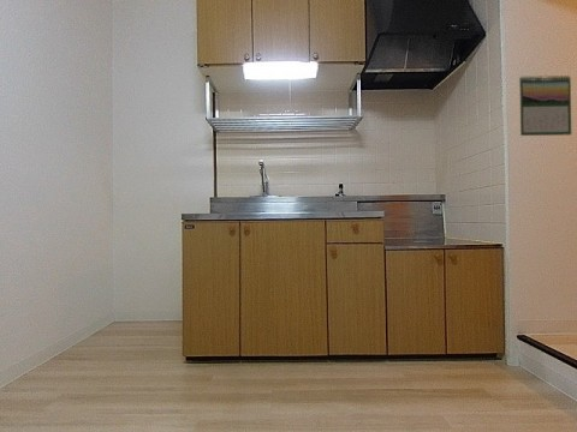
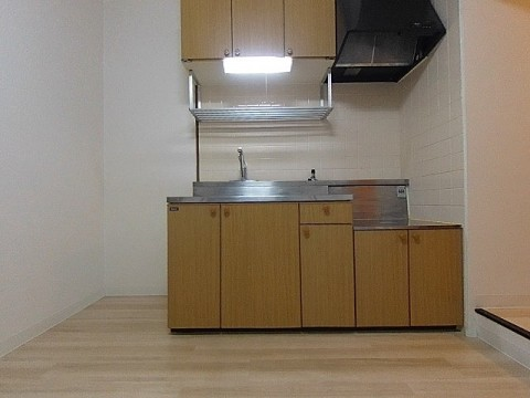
- calendar [518,73,572,137]
